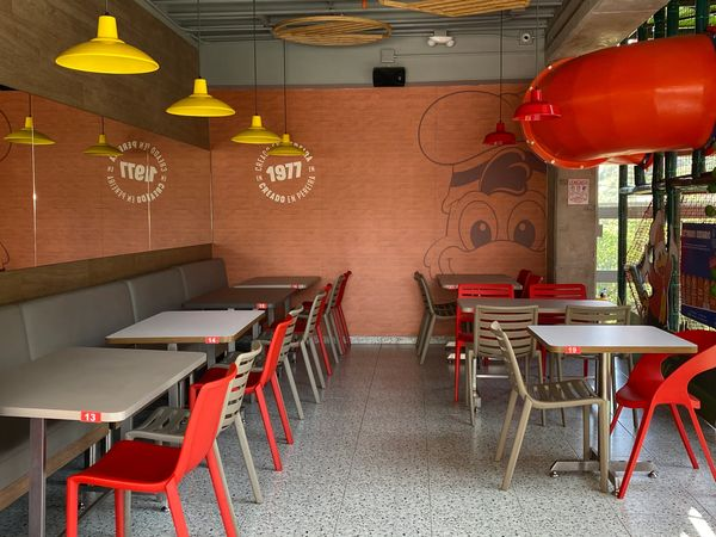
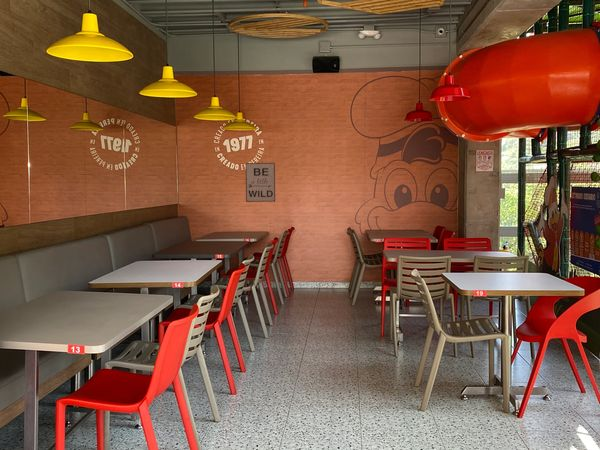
+ wall art [245,162,276,203]
